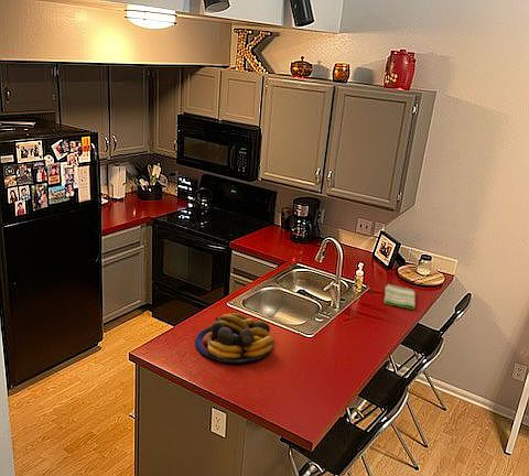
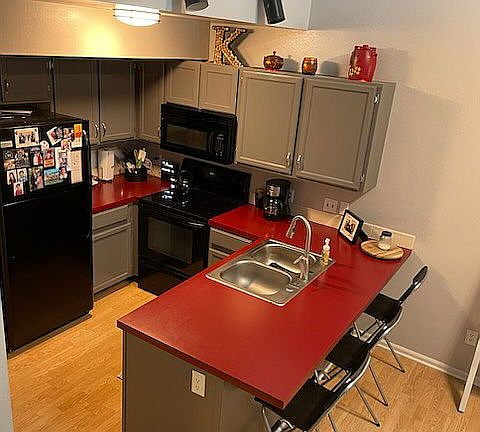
- dish towel [384,283,417,311]
- fruit bowl [194,312,274,364]
